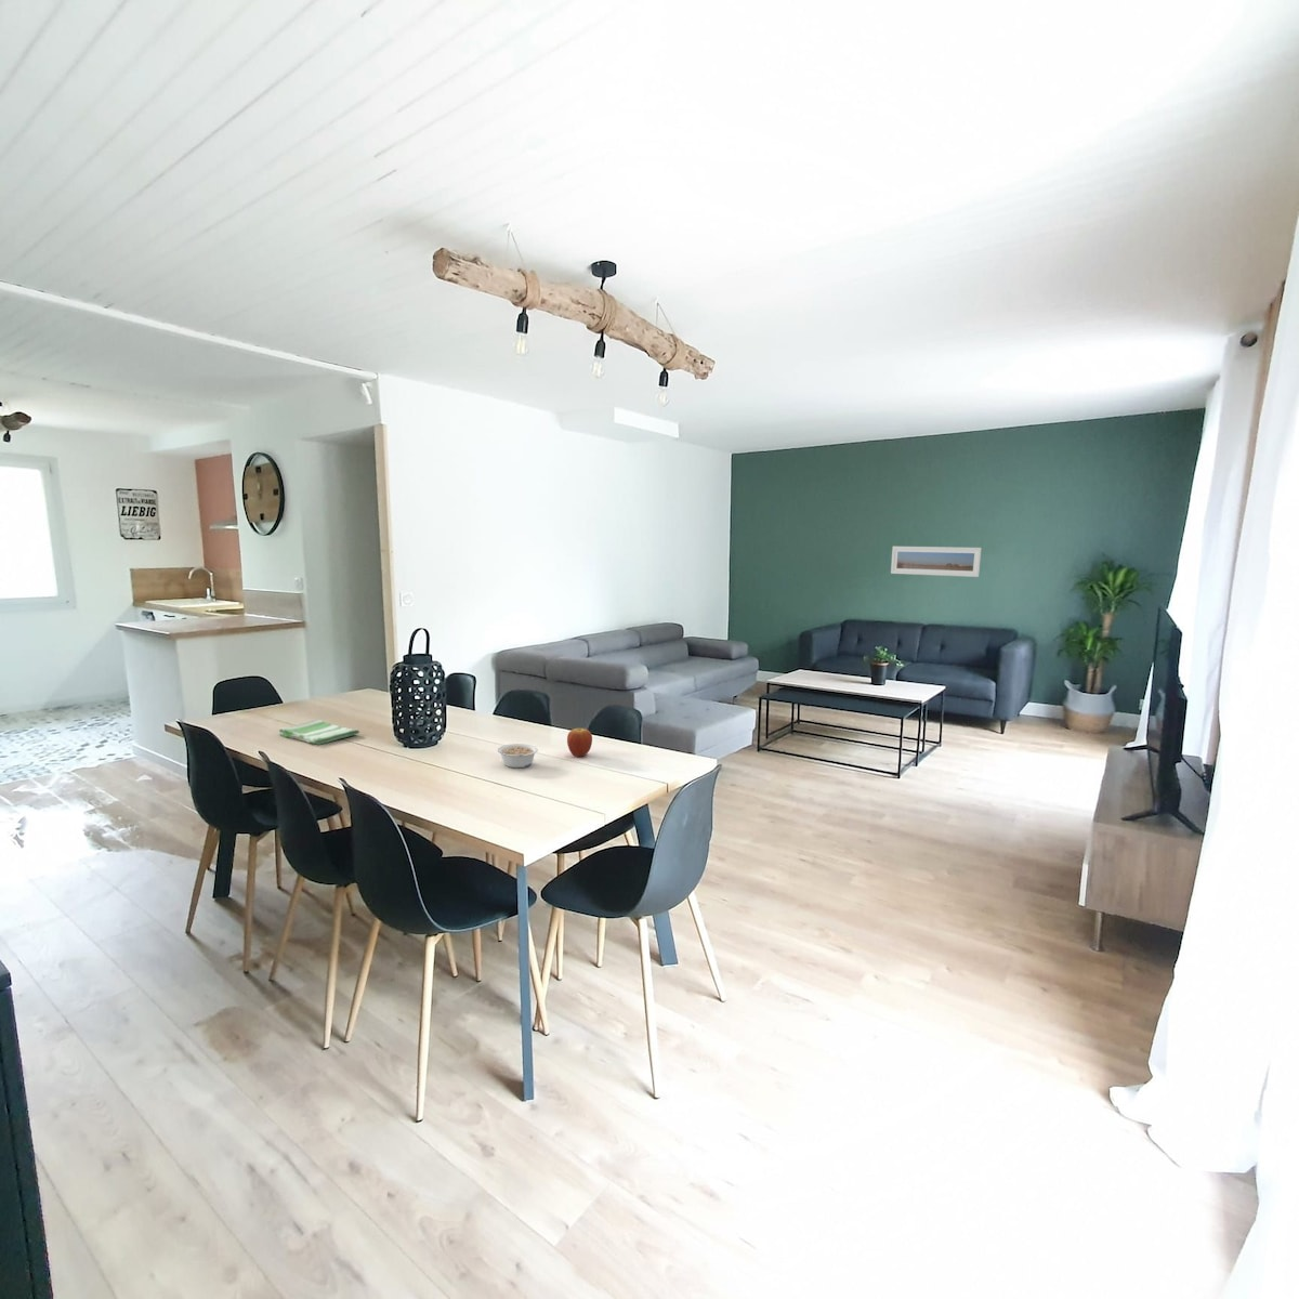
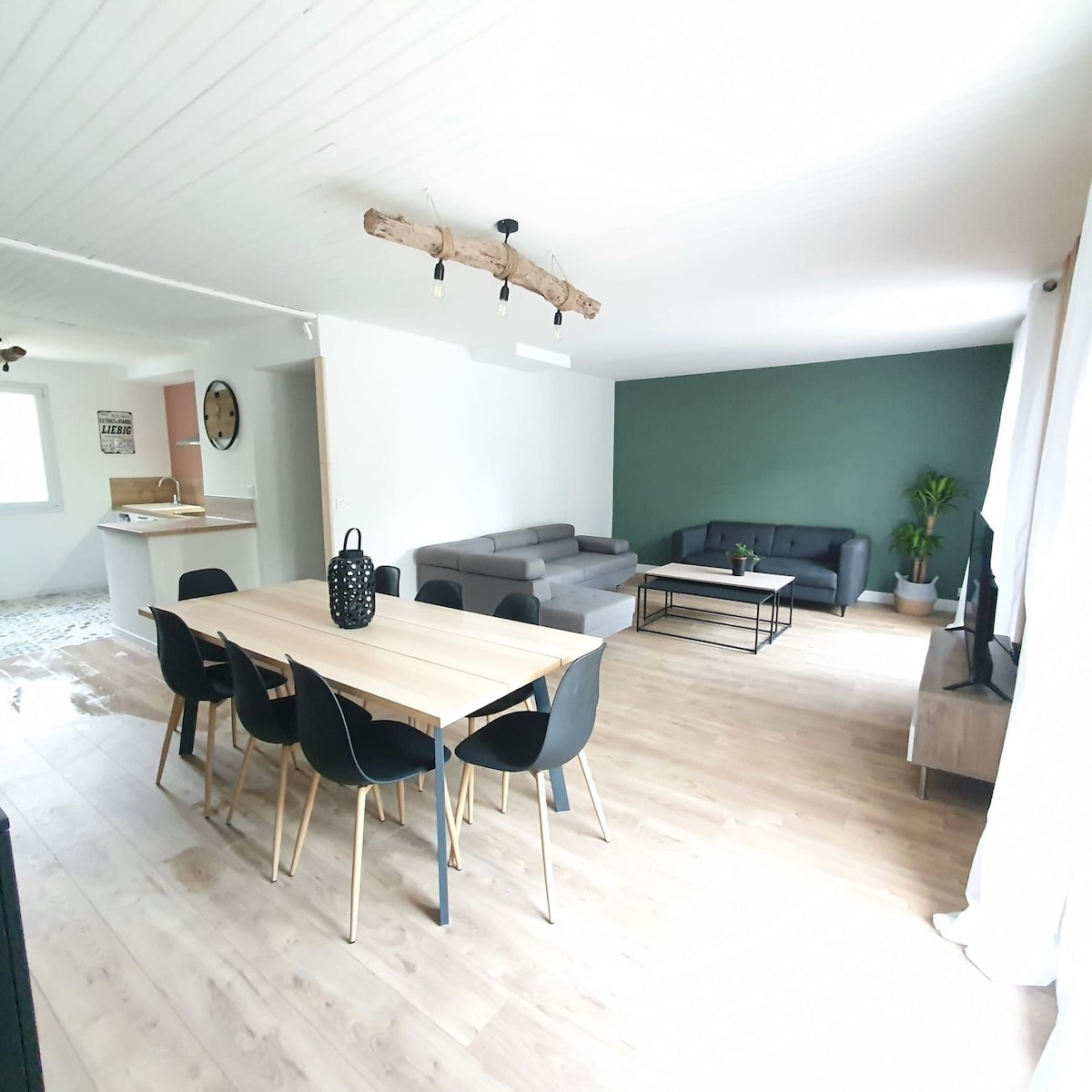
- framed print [890,546,983,578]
- fruit [566,728,594,758]
- dish towel [278,718,360,746]
- legume [497,742,539,768]
